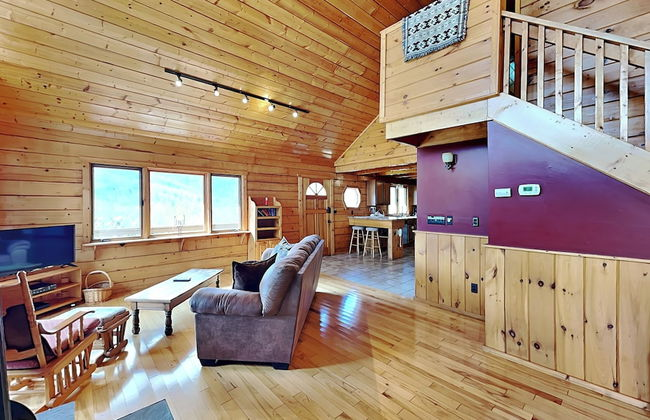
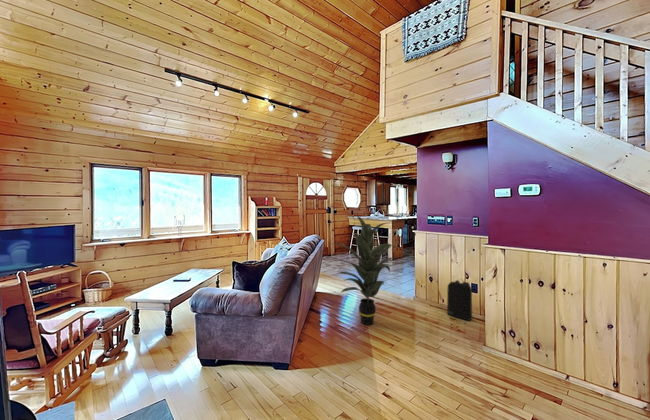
+ backpack [446,278,473,322]
+ indoor plant [332,215,398,326]
